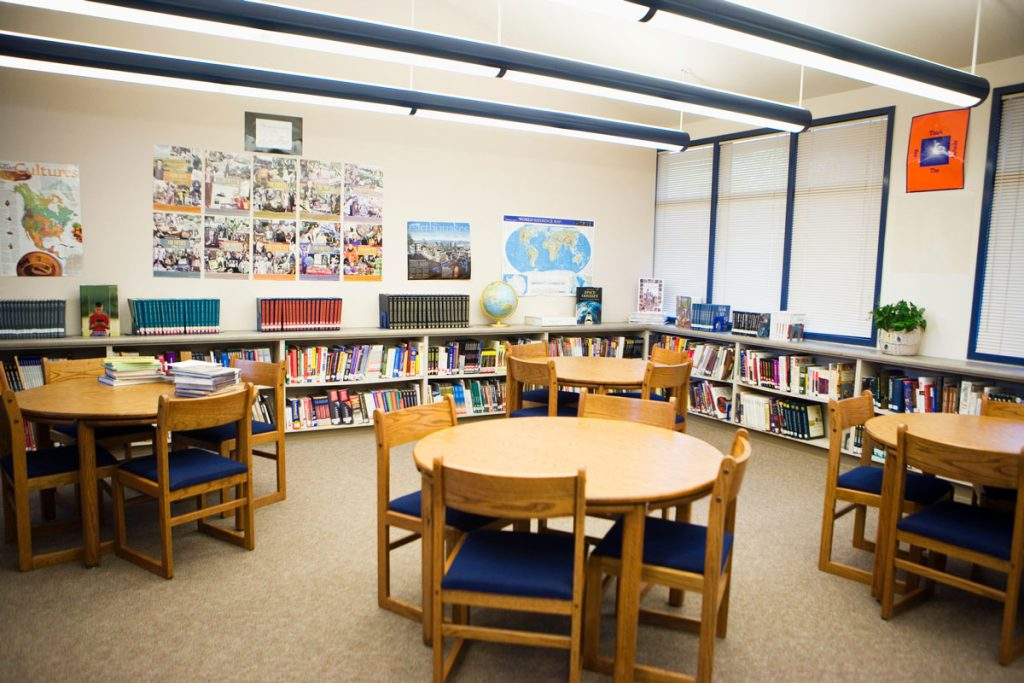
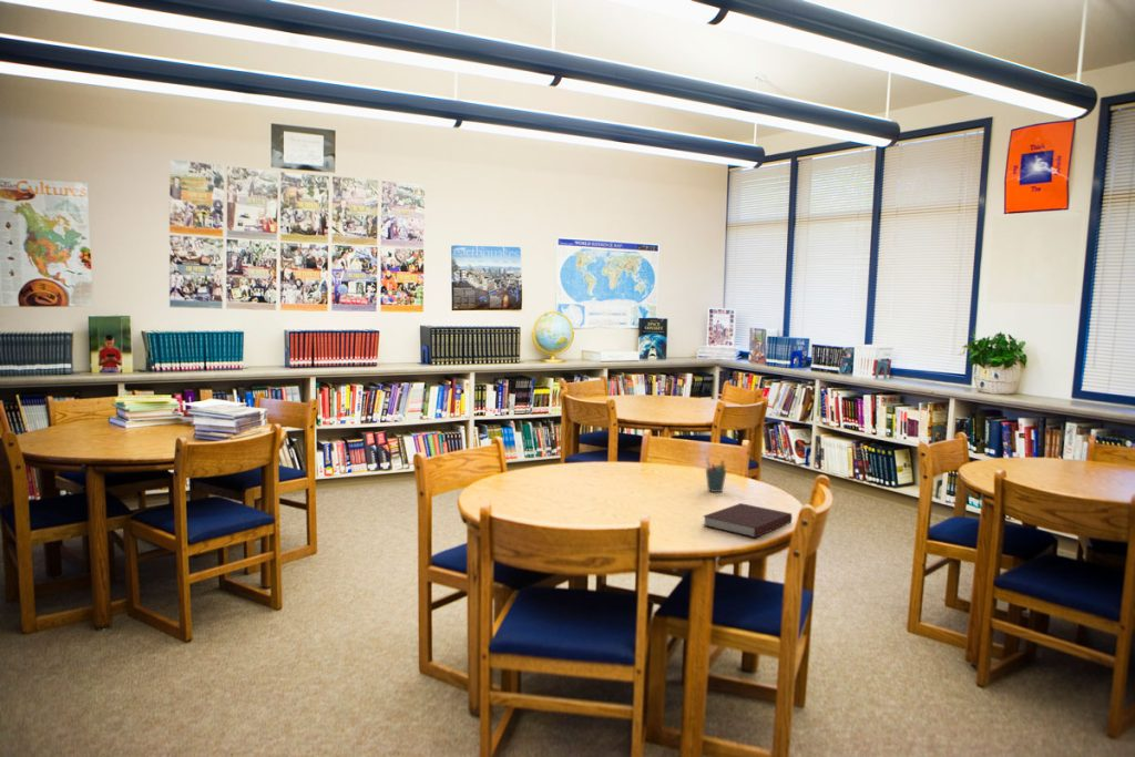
+ notebook [702,502,794,539]
+ pen holder [705,456,728,493]
